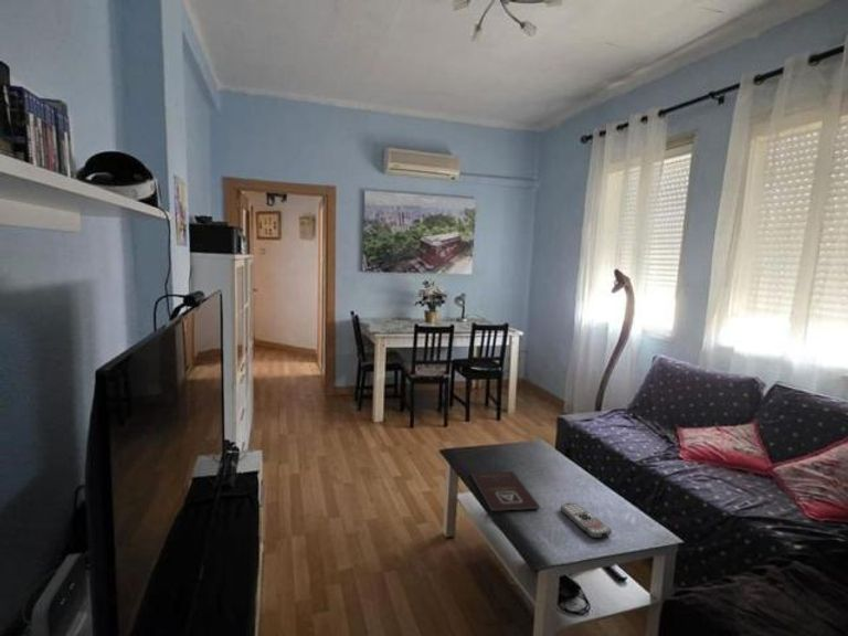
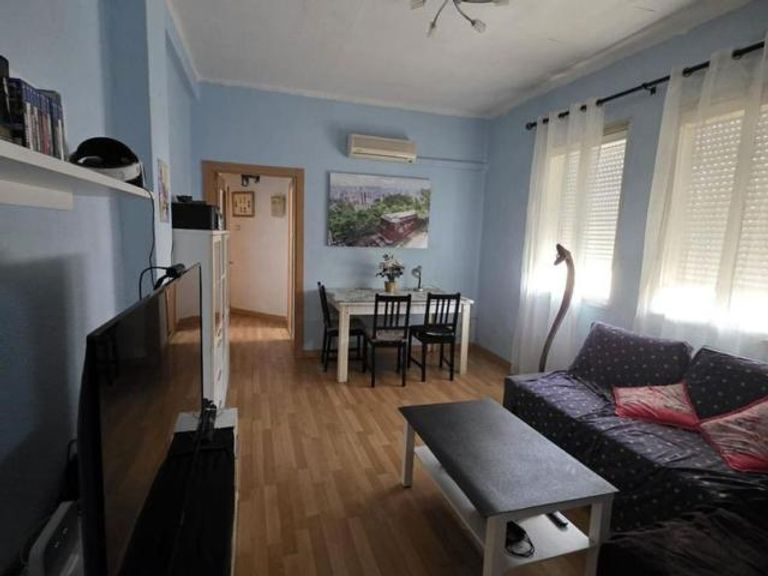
- book [470,470,541,512]
- remote control [560,501,613,539]
